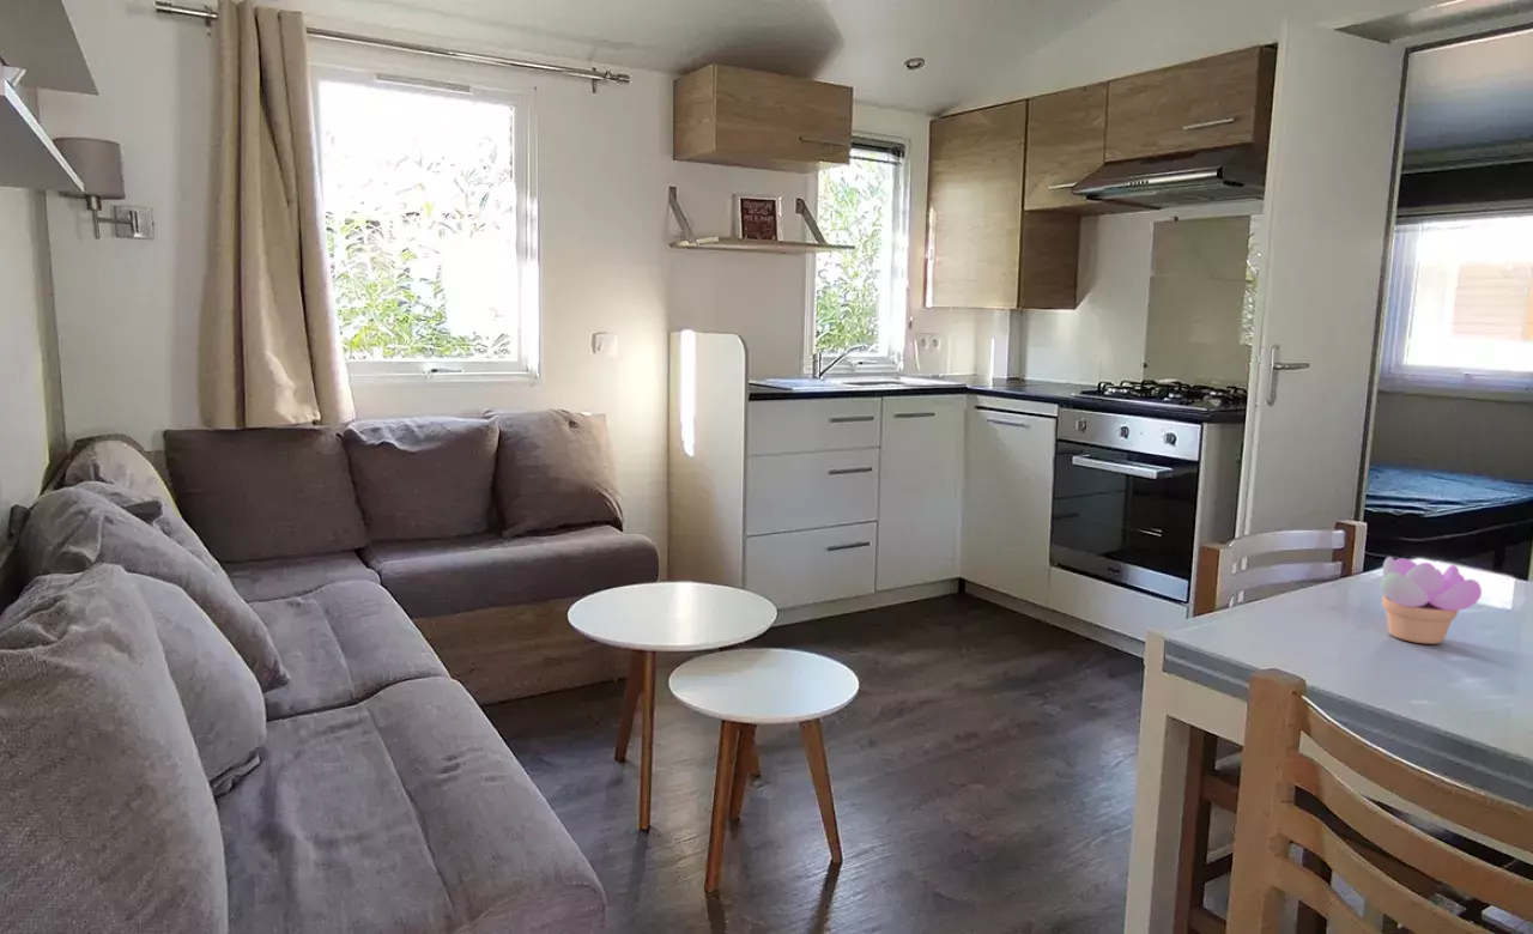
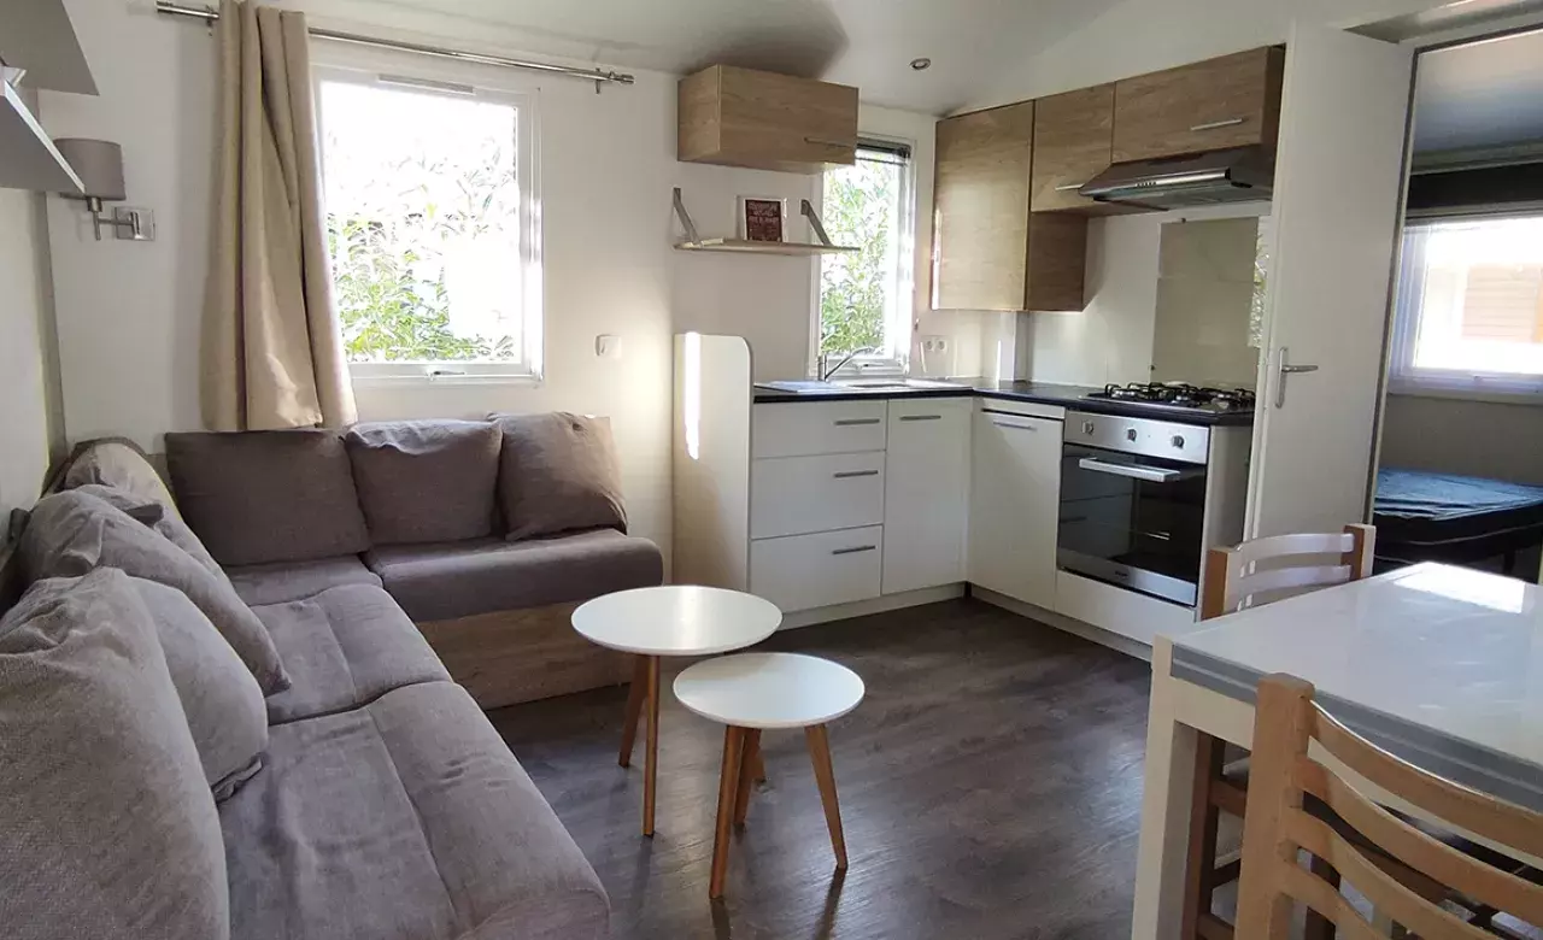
- succulent plant [1380,556,1483,645]
